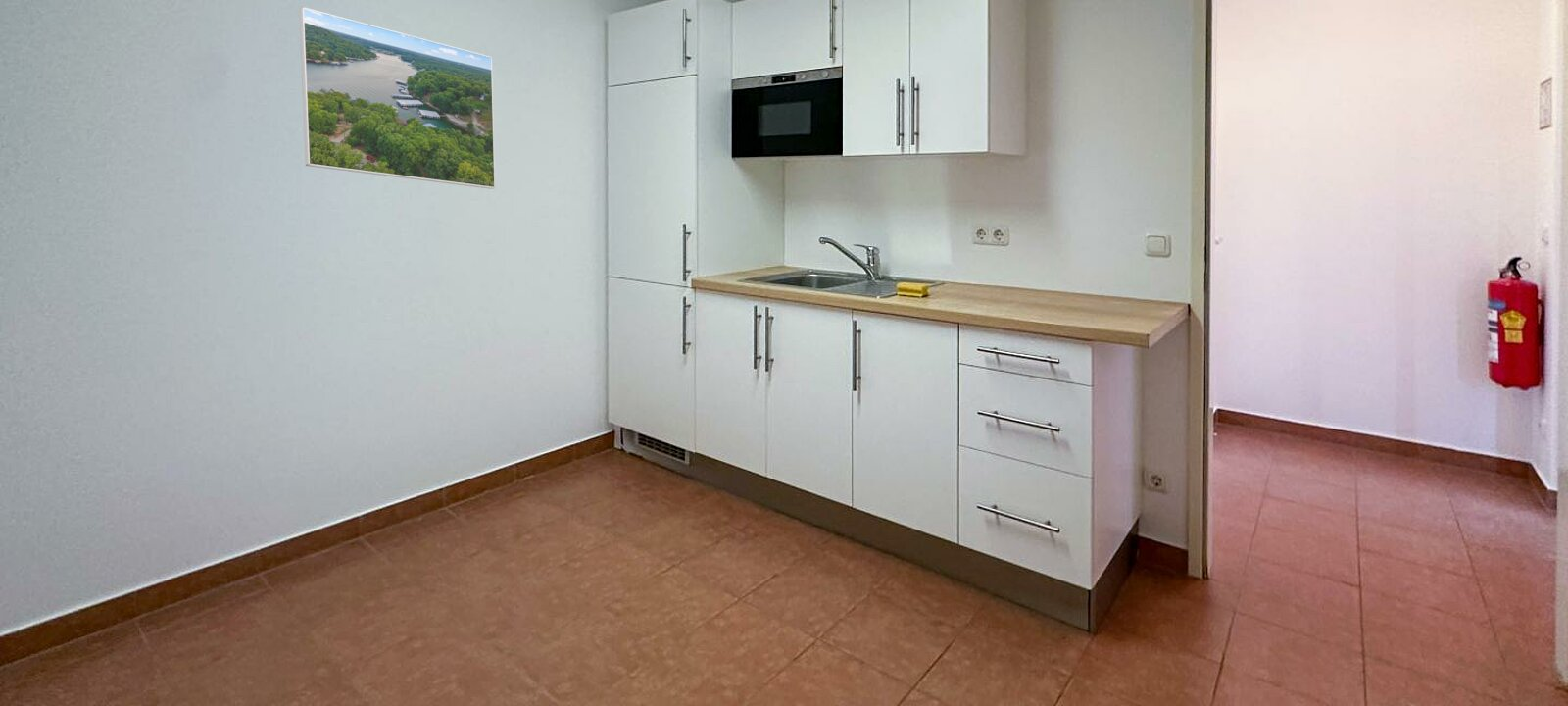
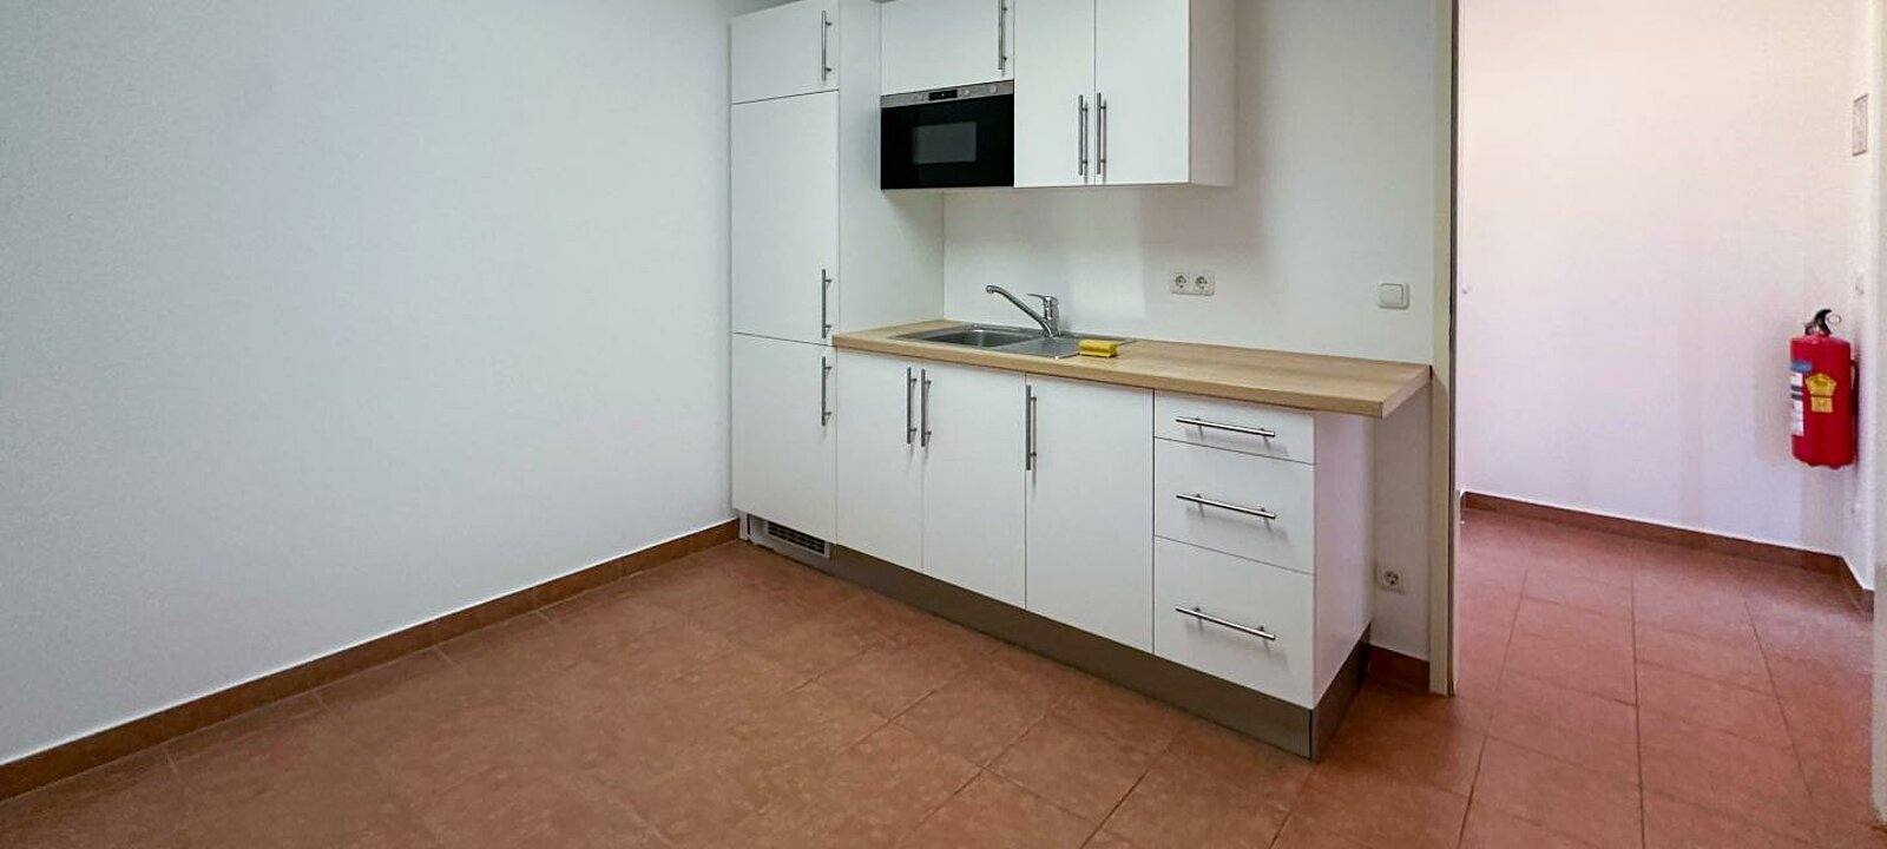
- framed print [299,6,496,190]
